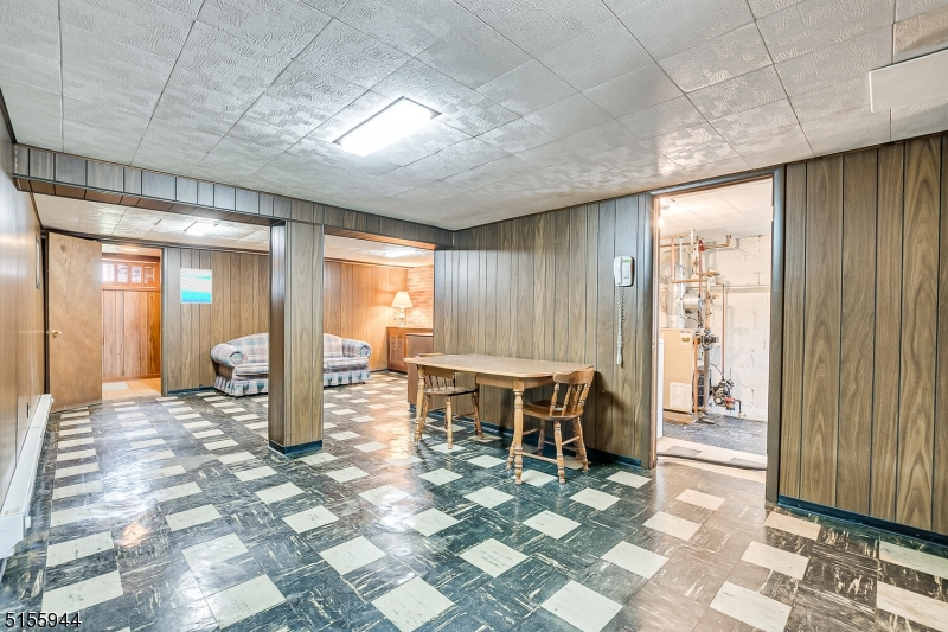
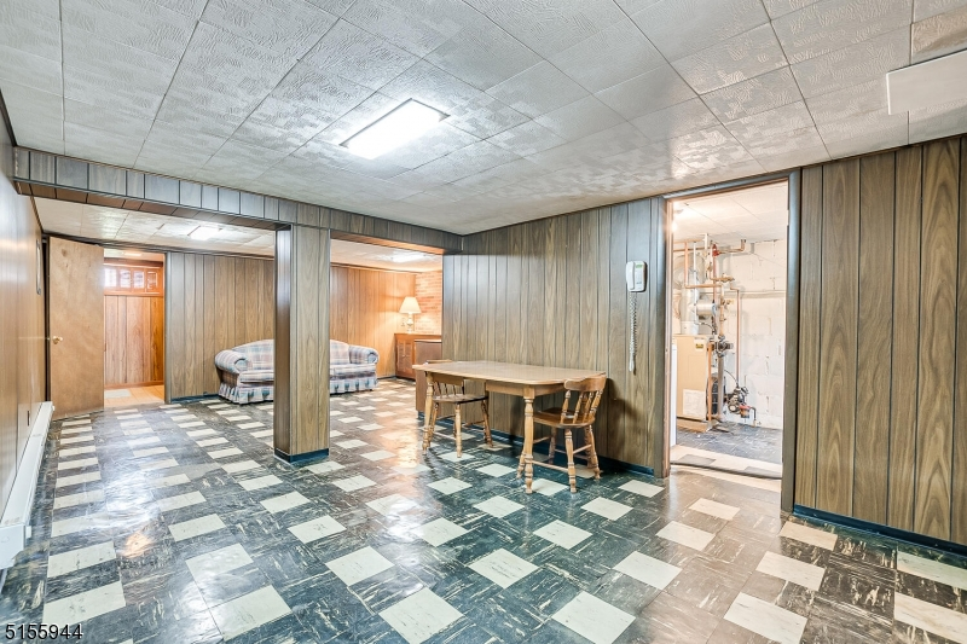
- wall art [179,267,213,305]
